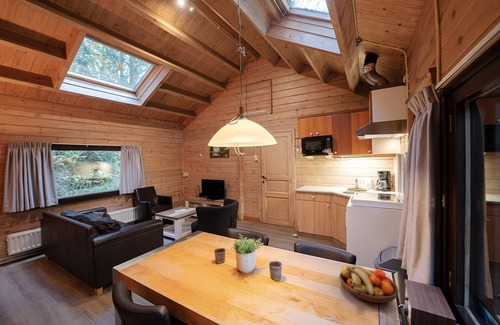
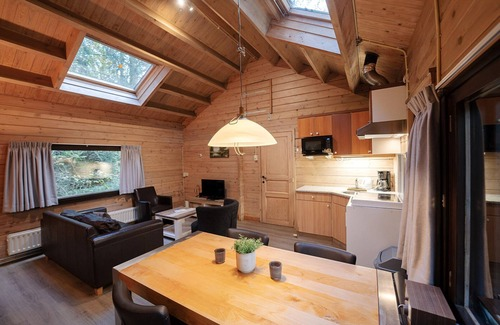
- fruit bowl [338,264,400,304]
